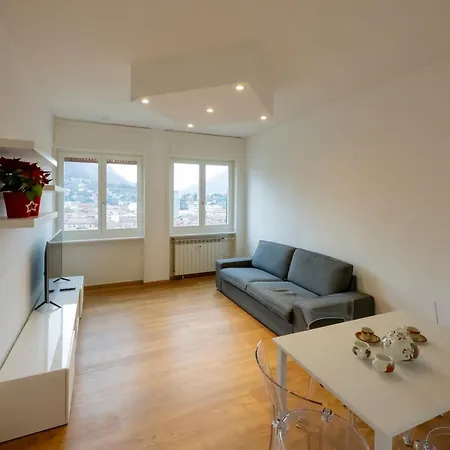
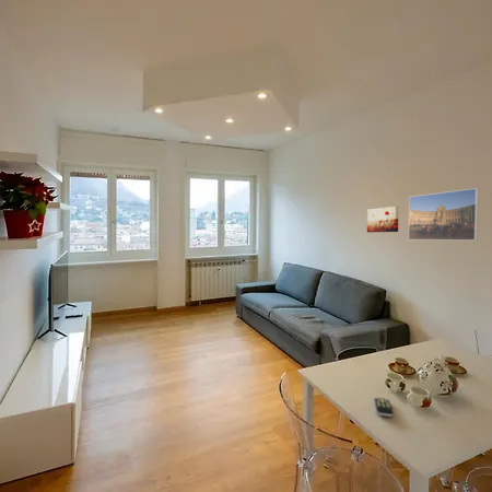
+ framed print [408,187,480,242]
+ wall art [366,206,400,233]
+ remote control [373,396,394,418]
